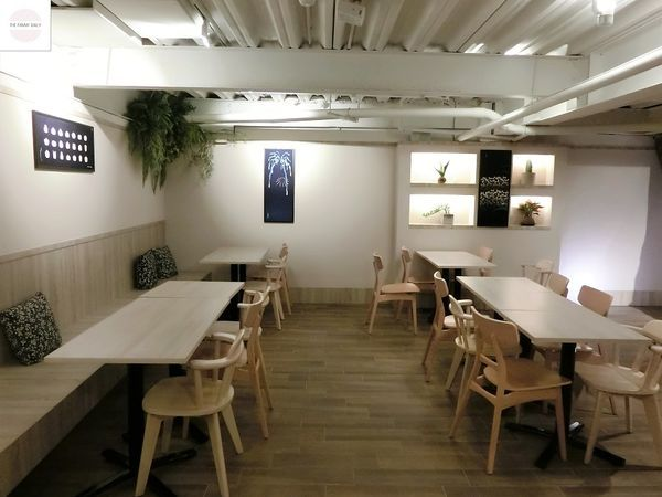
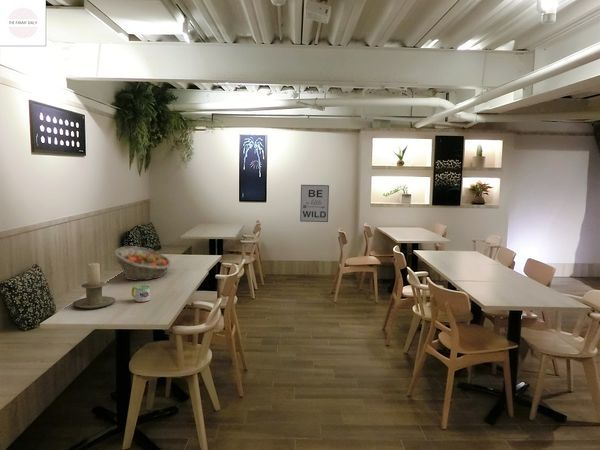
+ candle holder [72,262,116,310]
+ fruit basket [113,245,172,281]
+ mug [131,284,151,303]
+ wall art [299,184,330,223]
